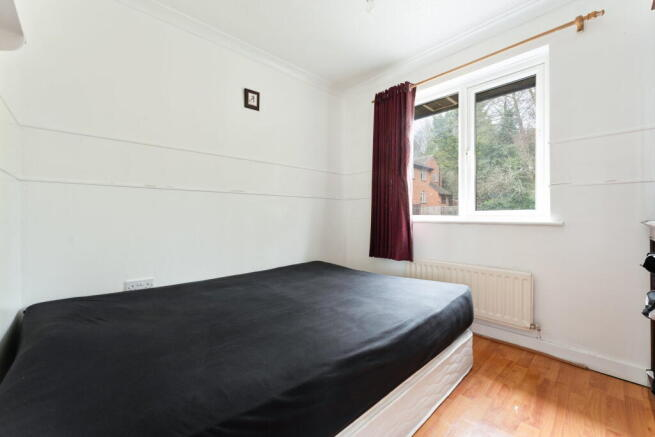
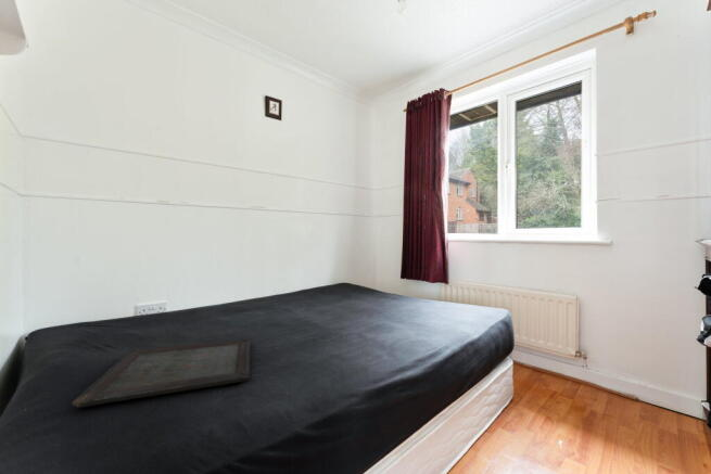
+ serving tray [72,337,252,409]
